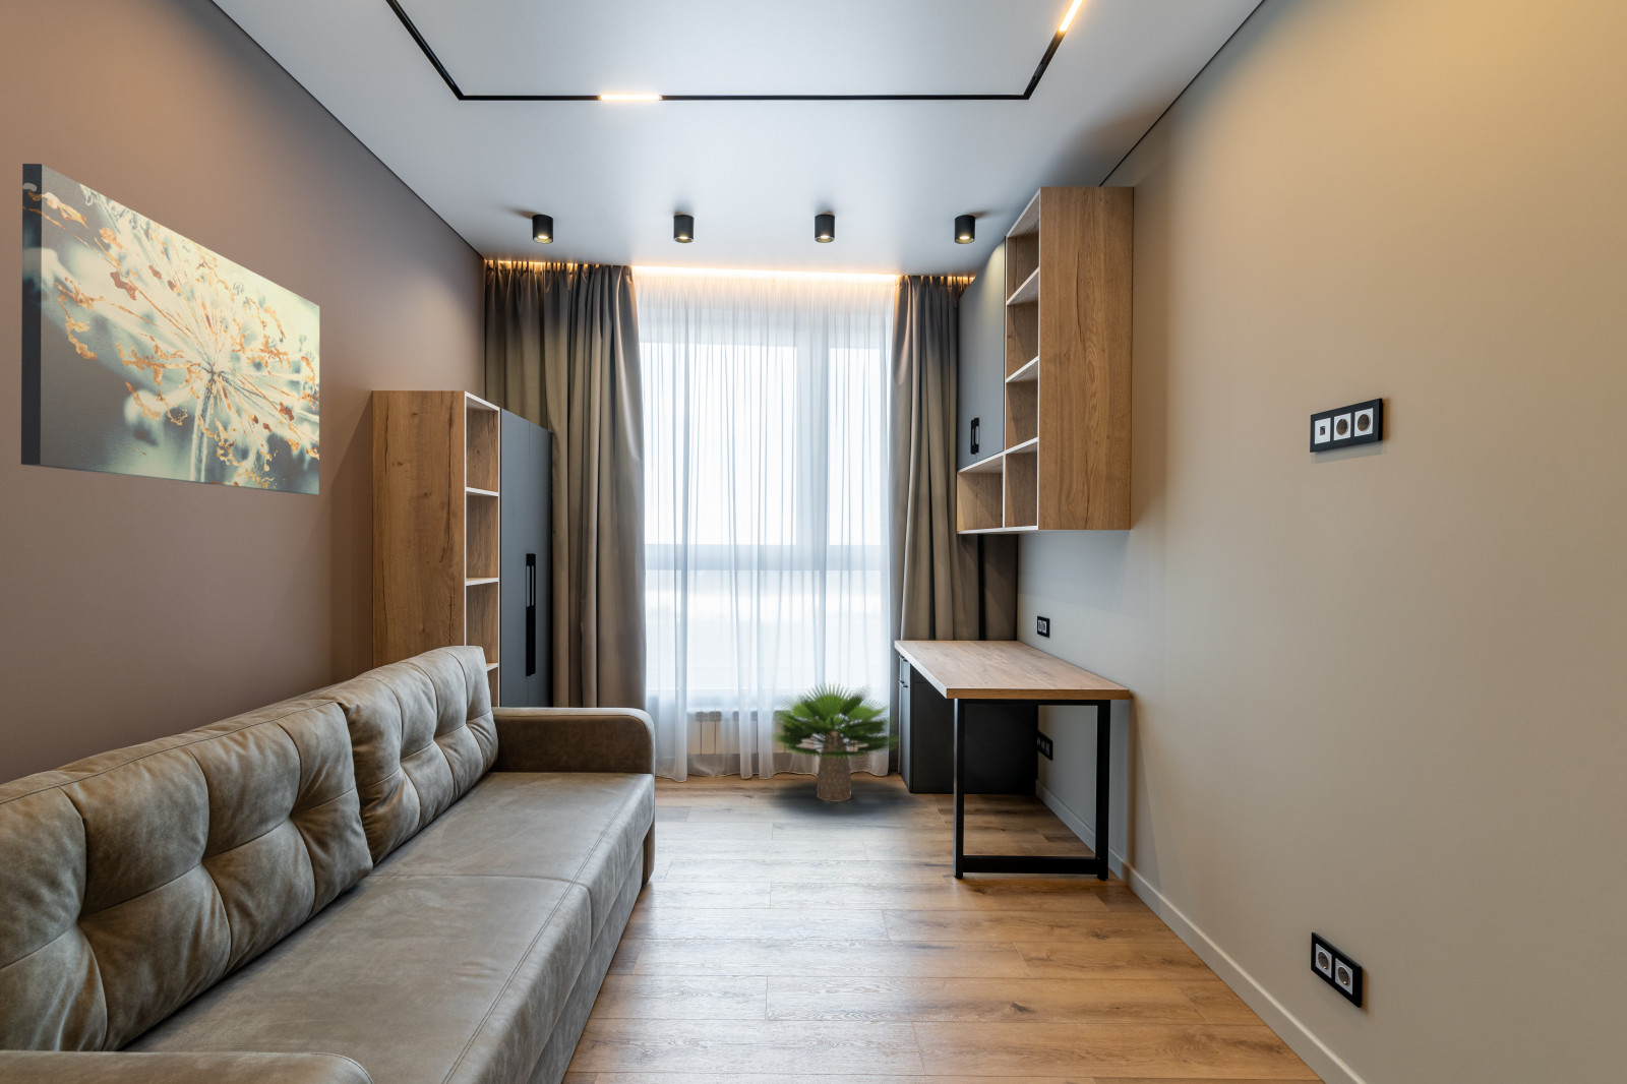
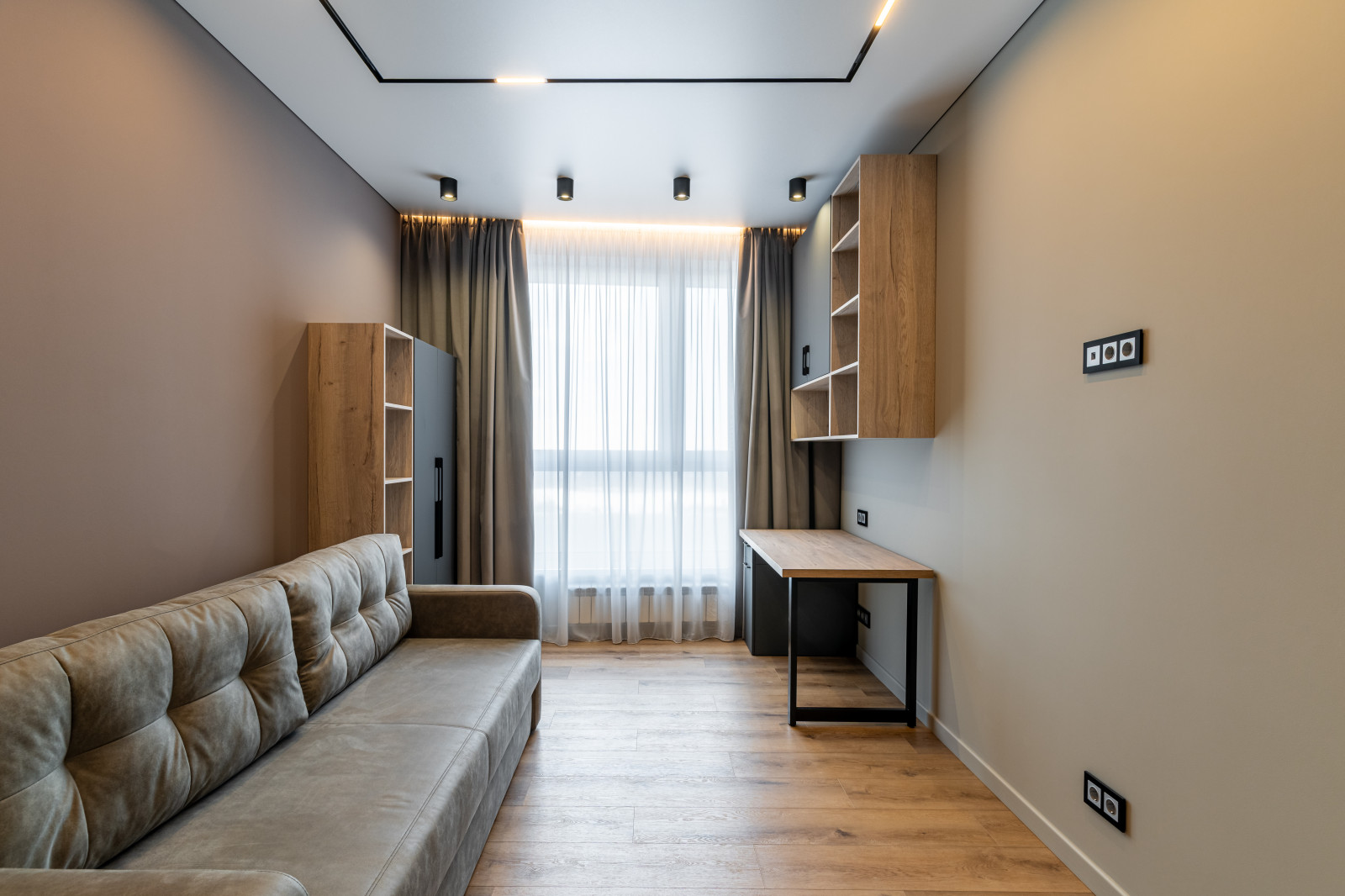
- potted plant [767,680,902,803]
- wall art [21,162,321,495]
